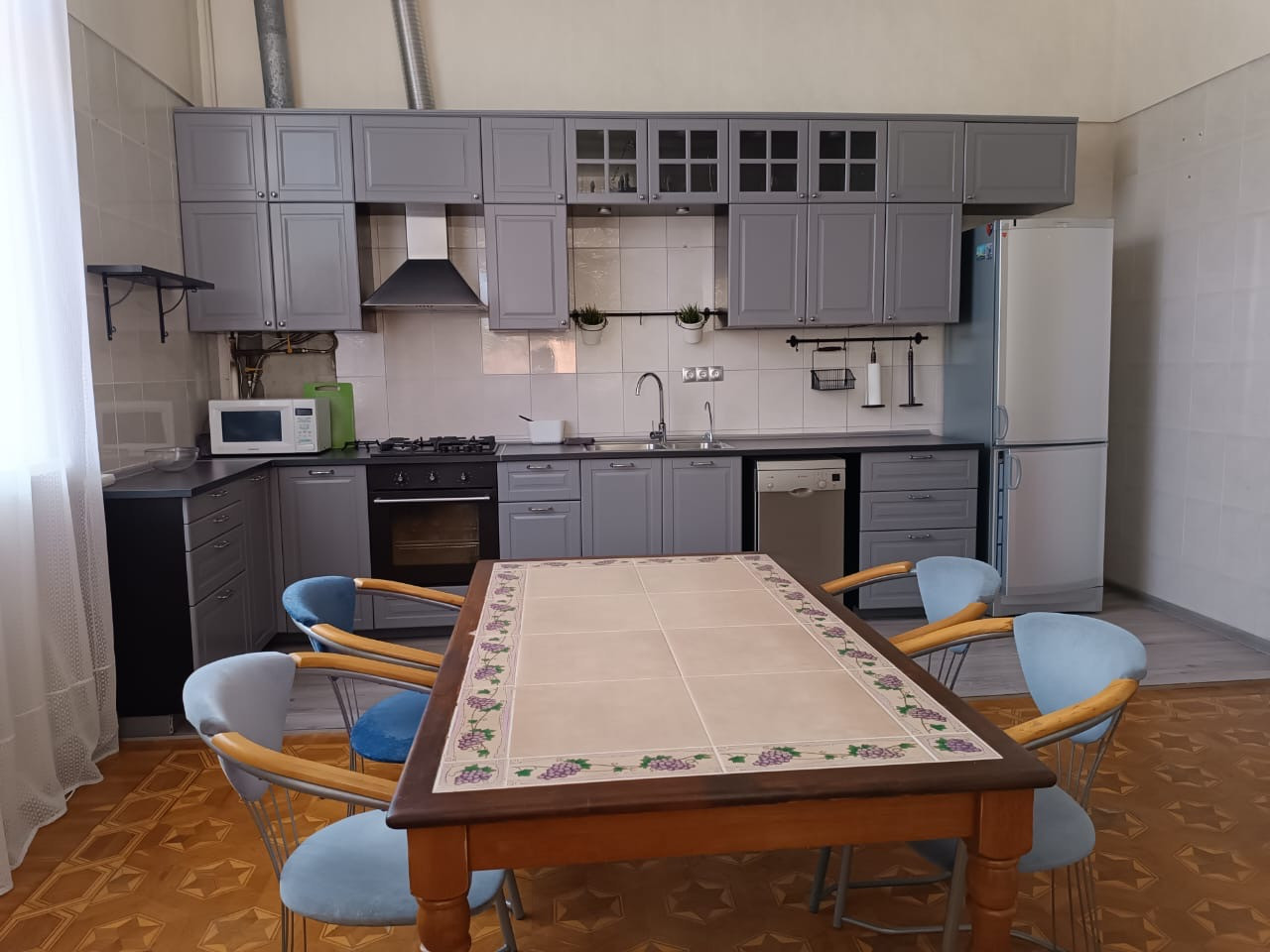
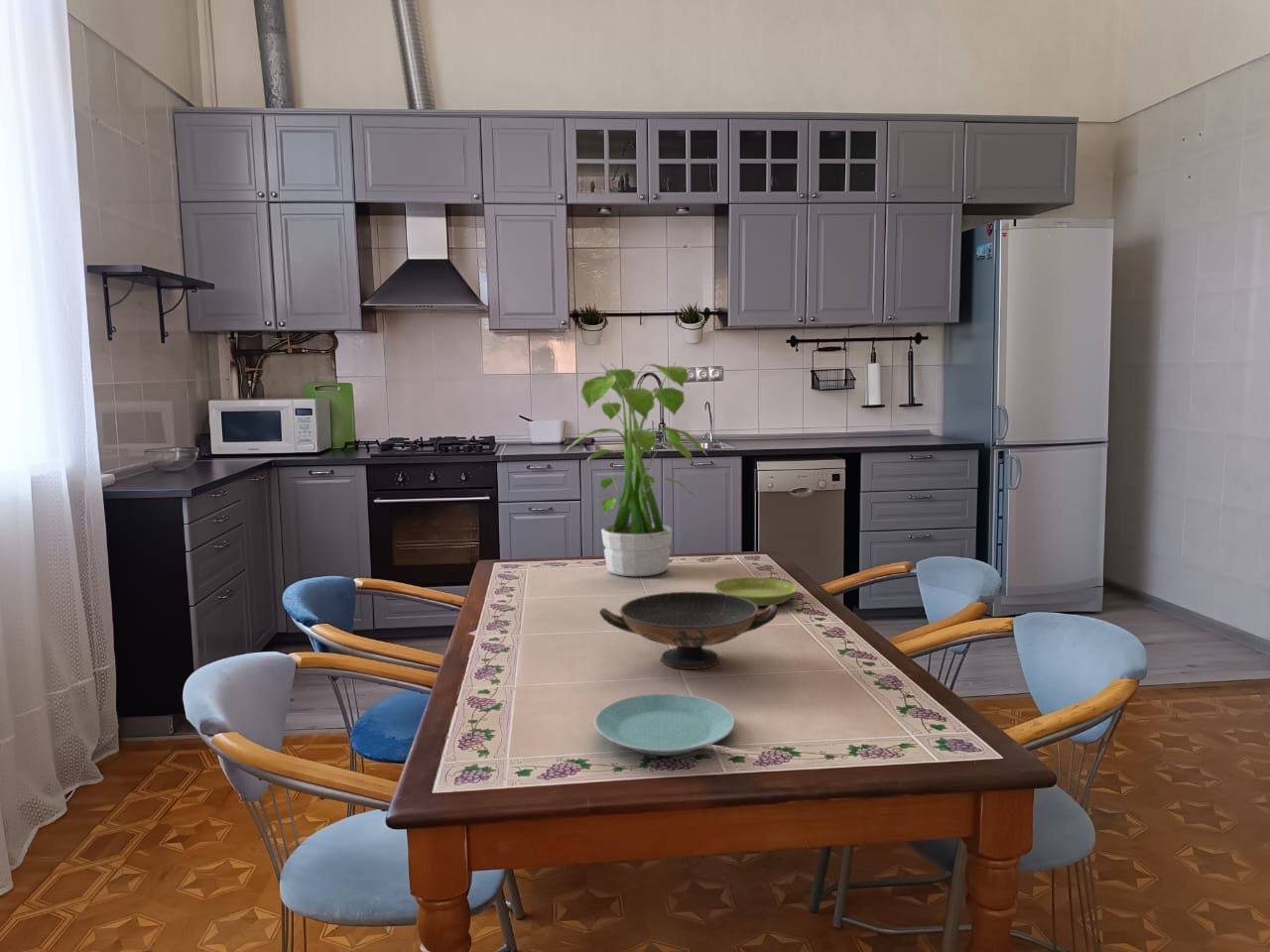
+ potted plant [563,360,708,577]
+ decorative bowl [599,591,779,670]
+ plate [593,693,735,757]
+ saucer [713,576,799,607]
